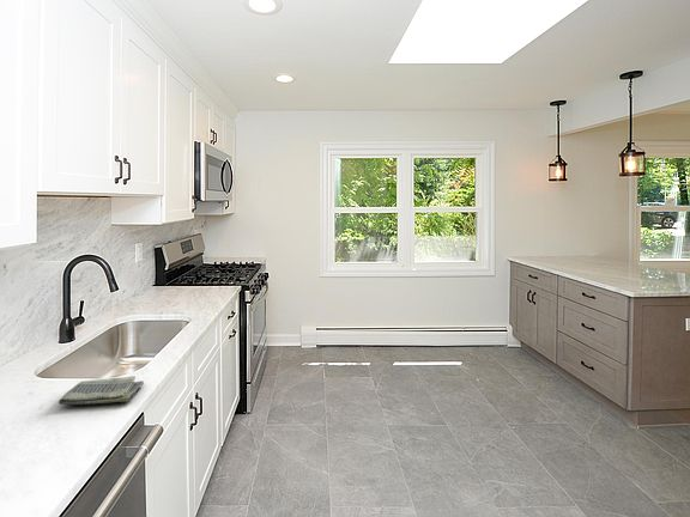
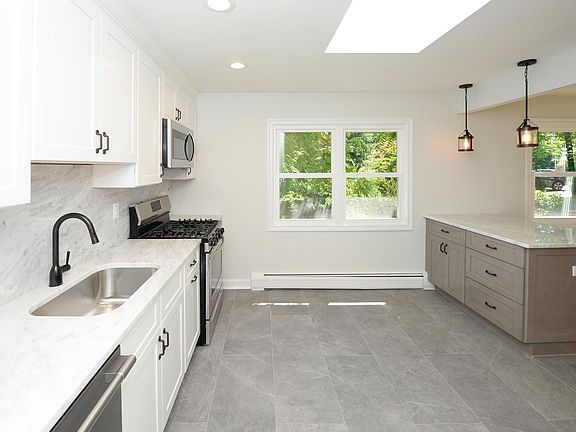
- dish towel [58,375,145,406]
